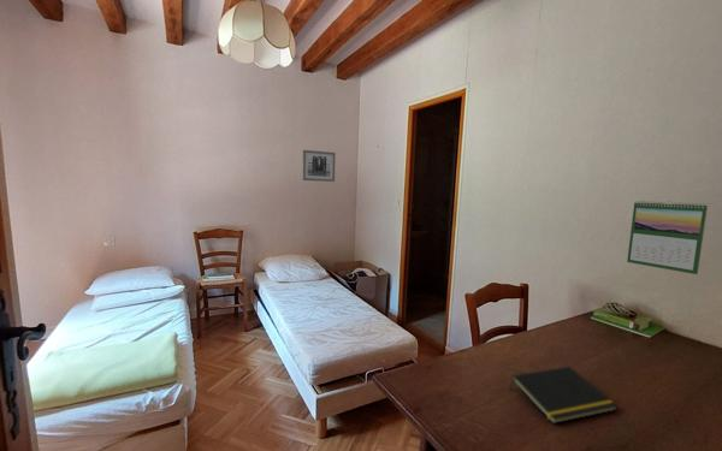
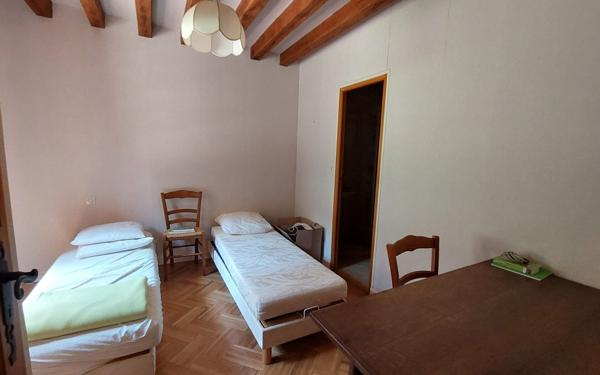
- wall art [301,149,337,183]
- calendar [626,200,709,275]
- notepad [508,366,619,425]
